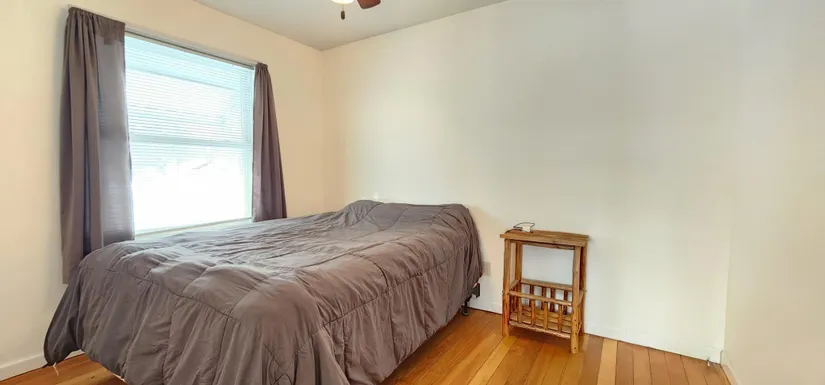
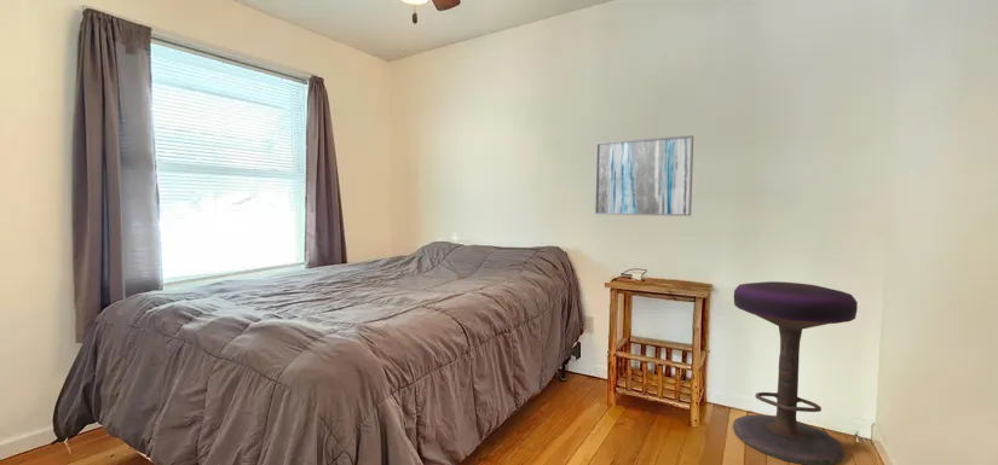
+ stool [732,280,859,465]
+ wall art [594,134,694,217]
